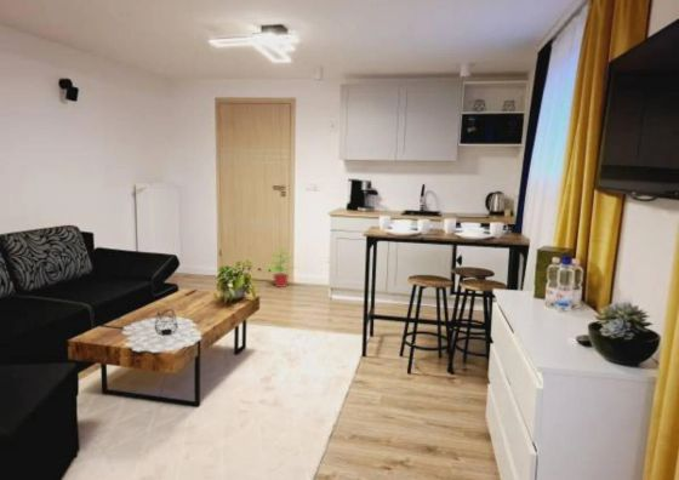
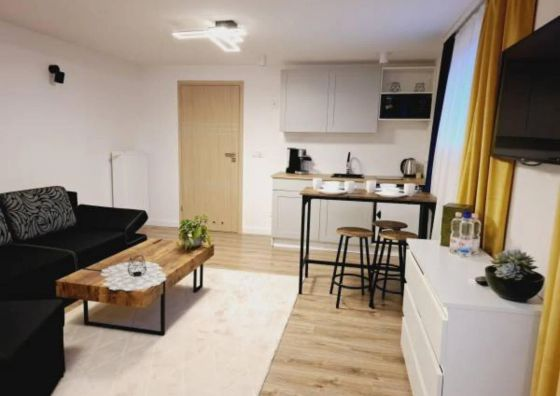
- potted plant [264,246,298,288]
